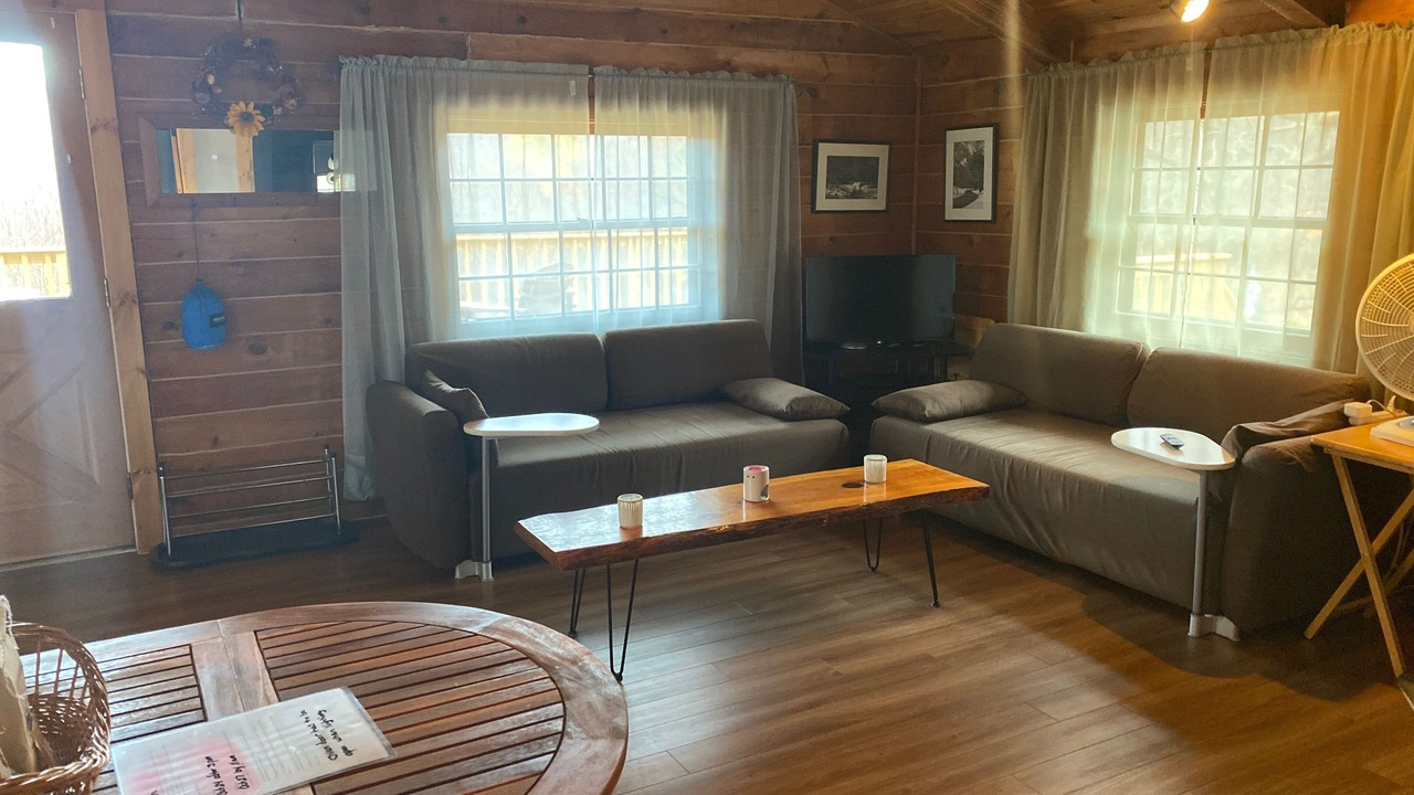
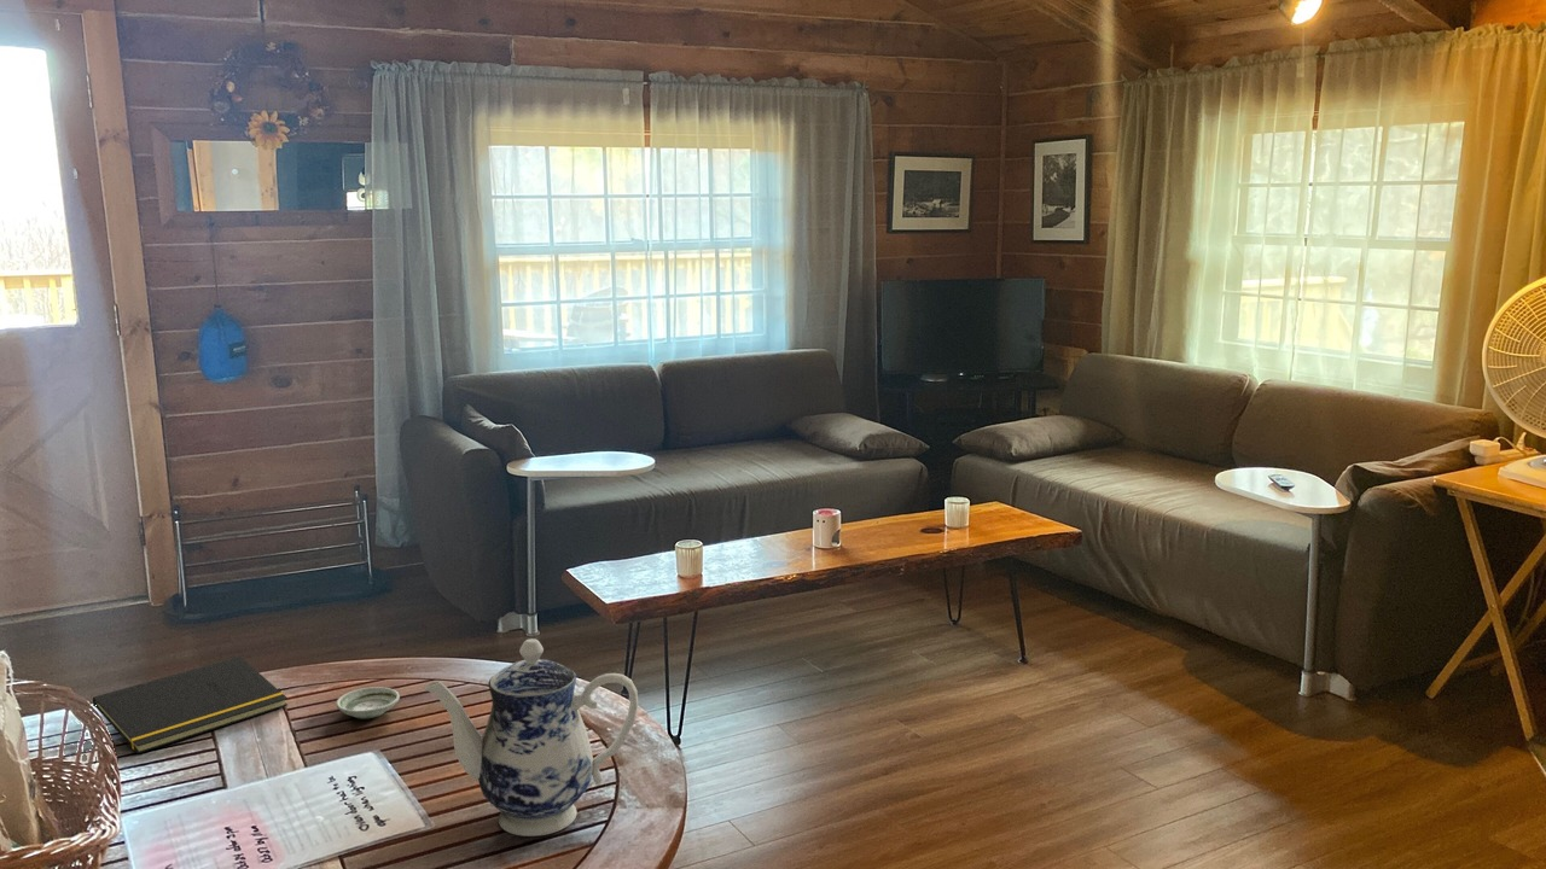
+ saucer [335,686,401,719]
+ teapot [423,637,639,838]
+ notepad [92,655,289,754]
